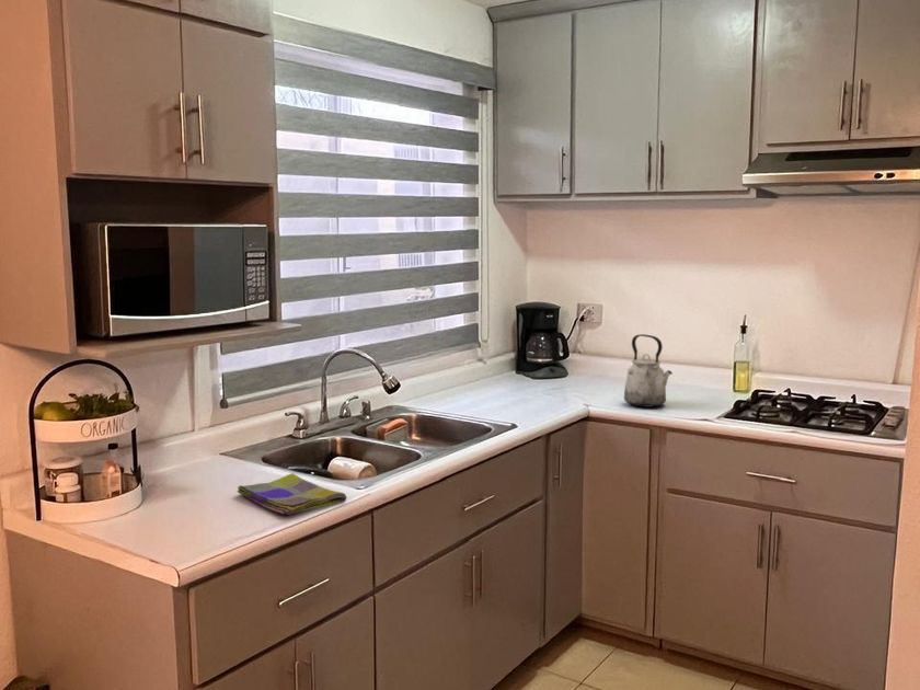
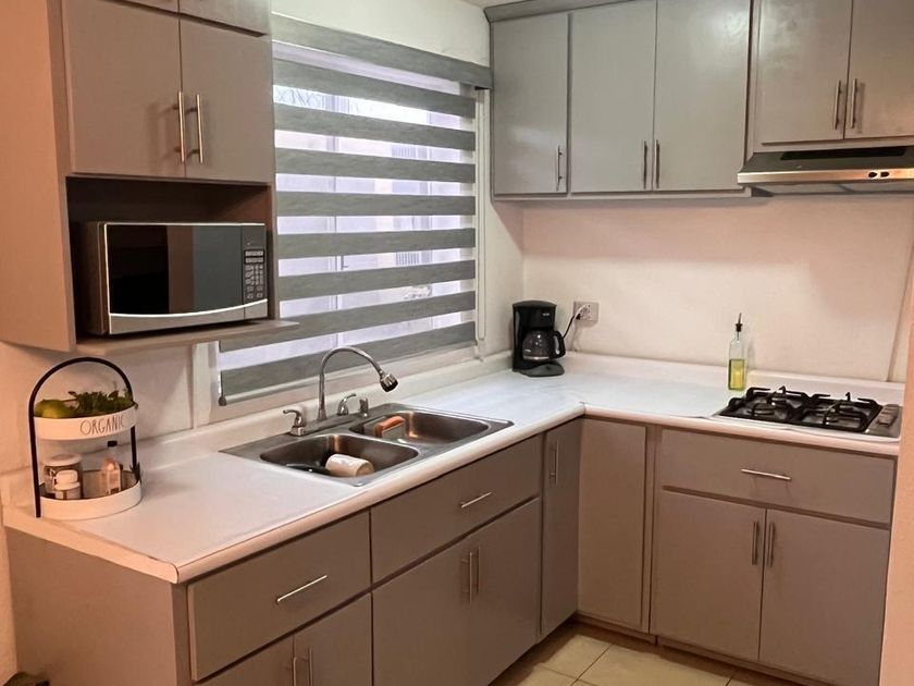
- dish towel [237,472,348,516]
- kettle [623,333,674,409]
